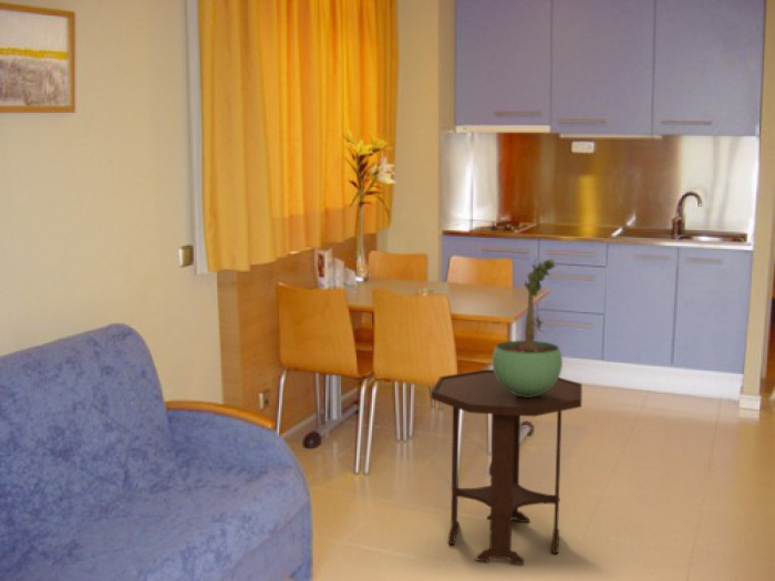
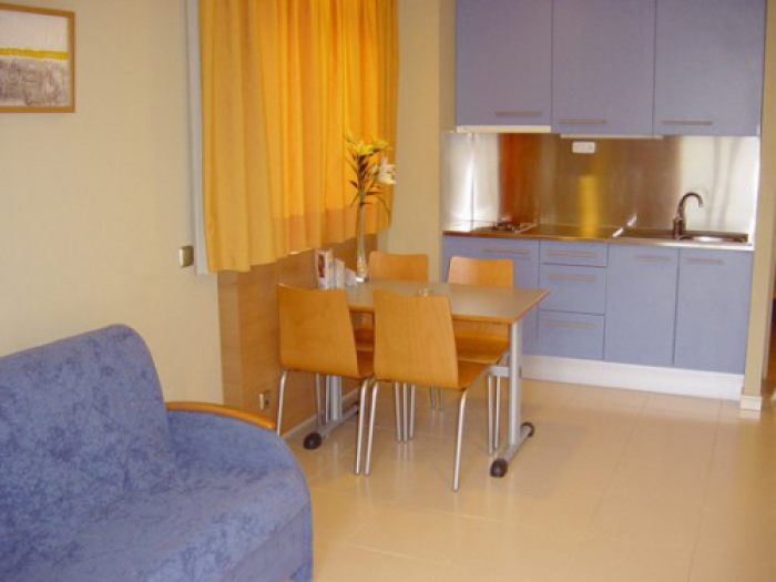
- side table [430,369,583,566]
- potted plant [492,257,564,397]
